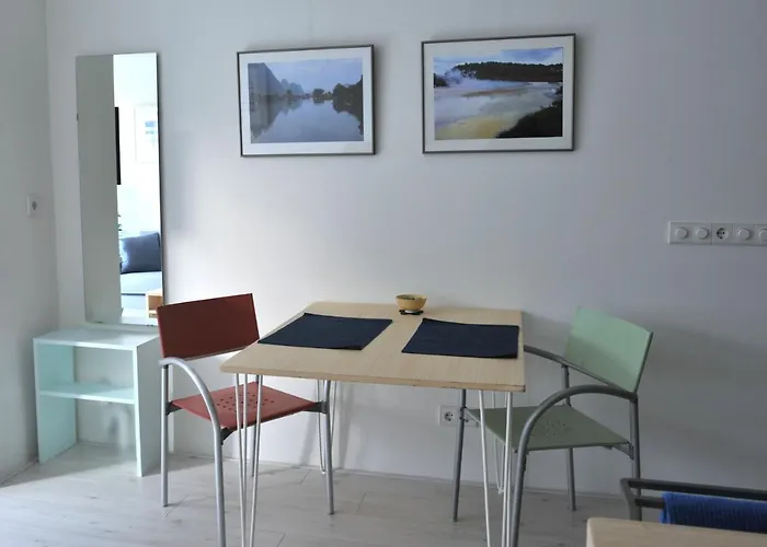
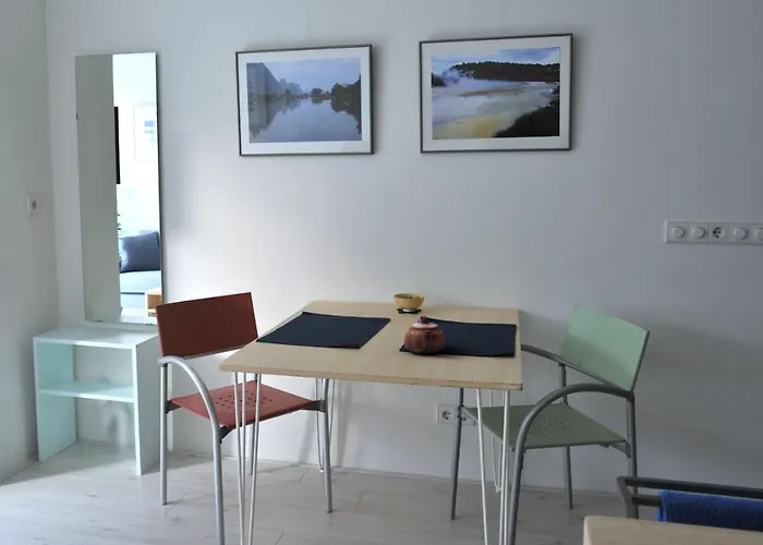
+ teapot [403,315,446,354]
